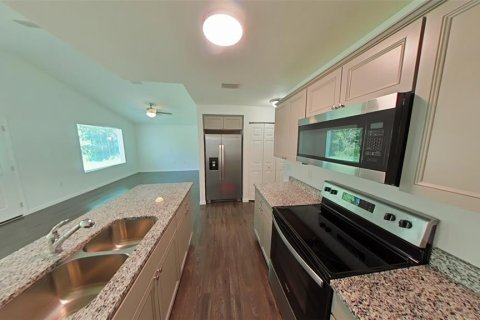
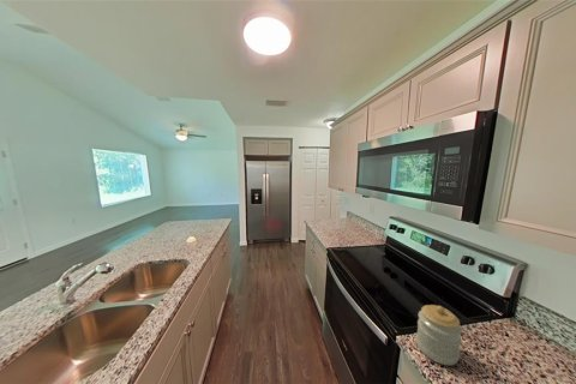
+ jar [415,304,463,367]
